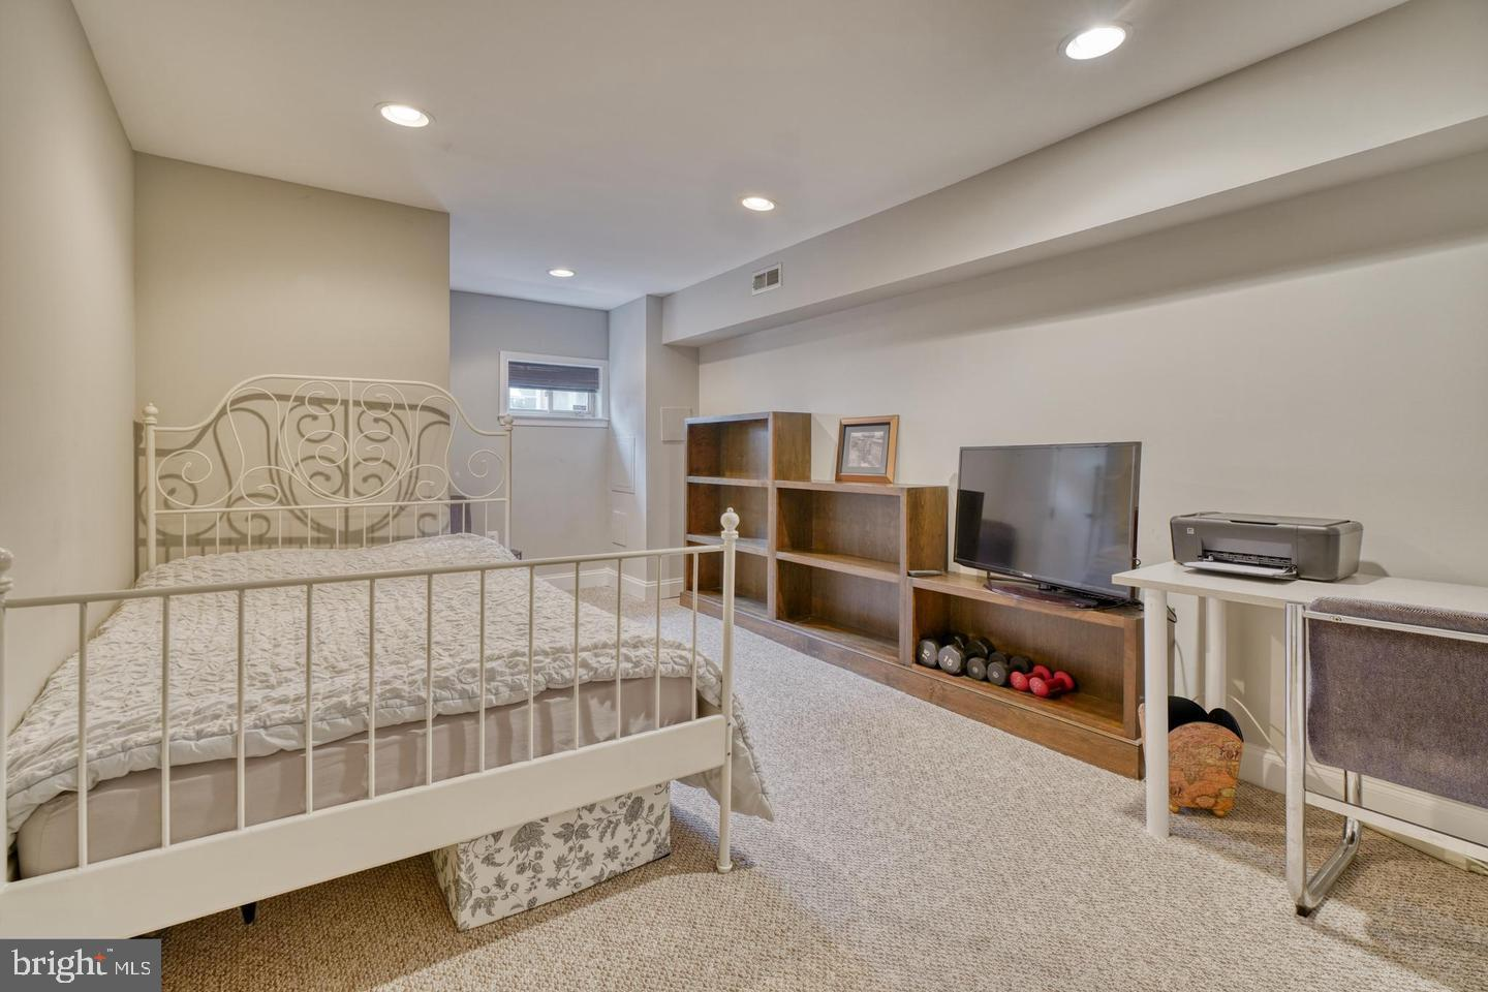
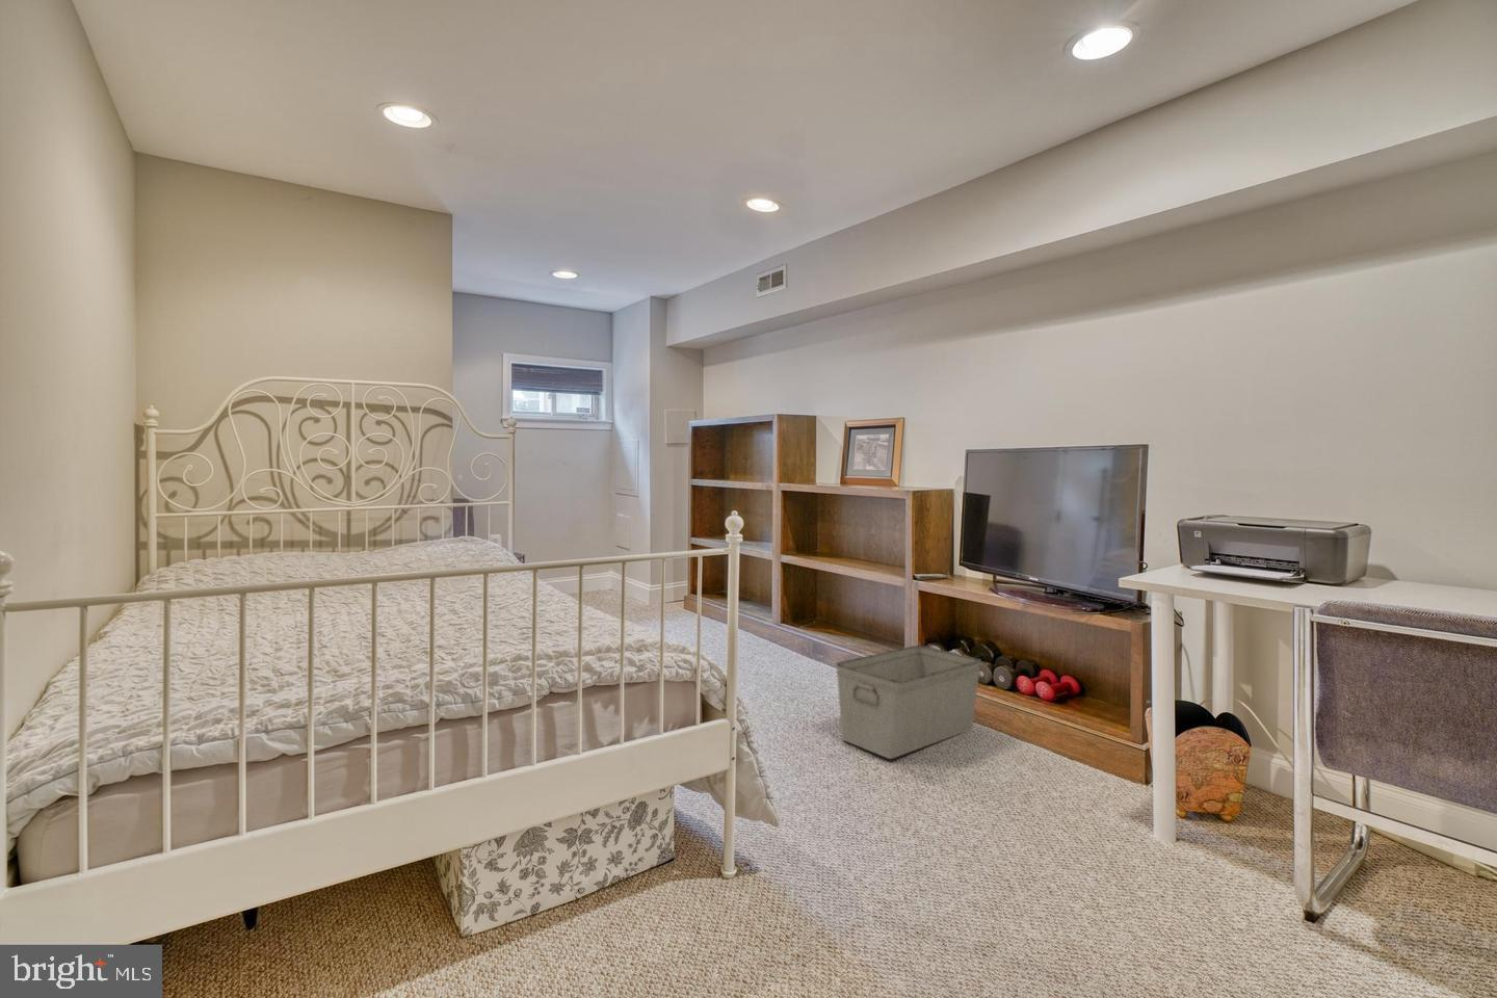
+ storage bin [834,645,982,760]
